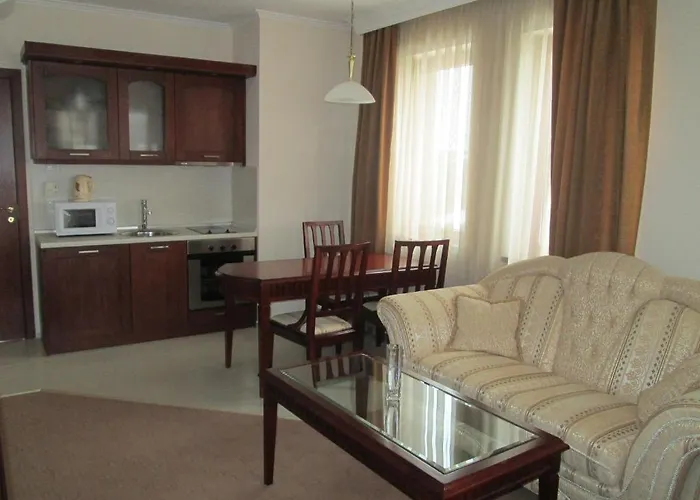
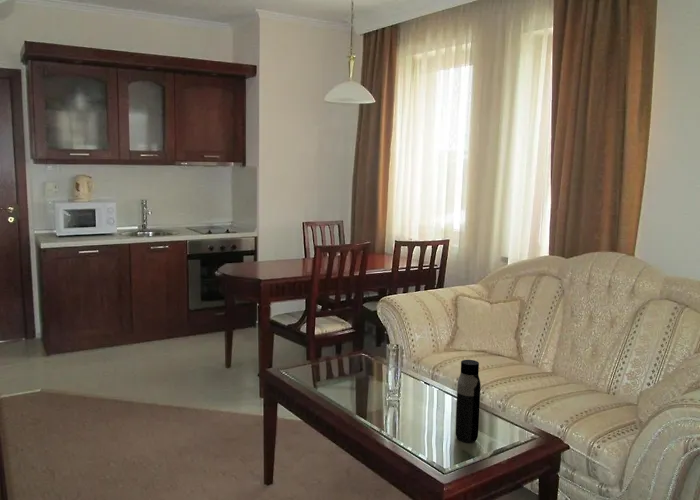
+ water bottle [455,359,482,444]
